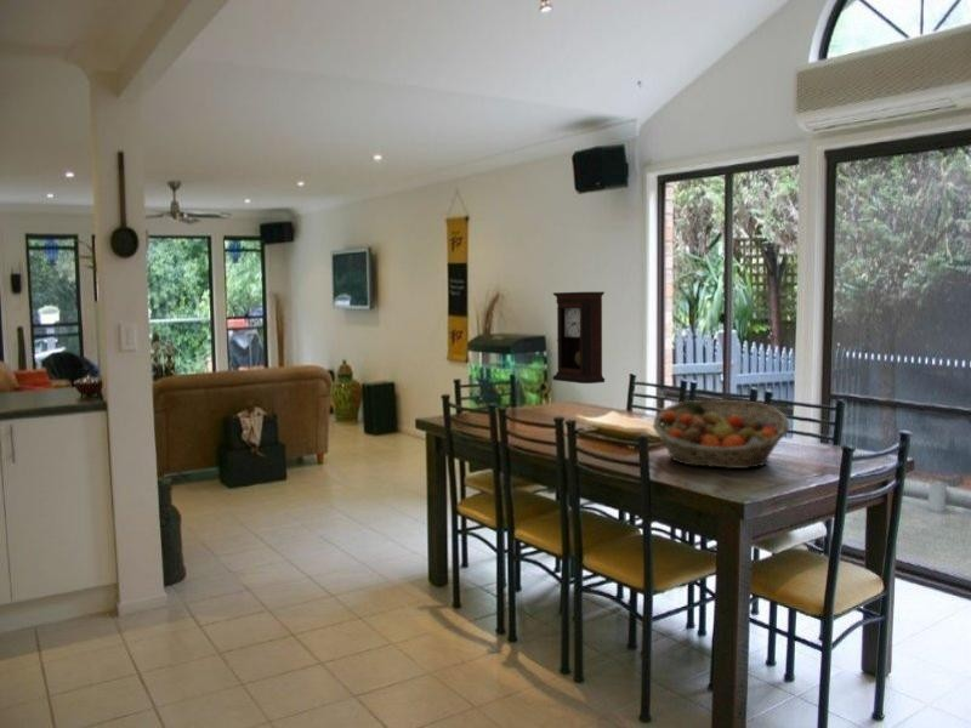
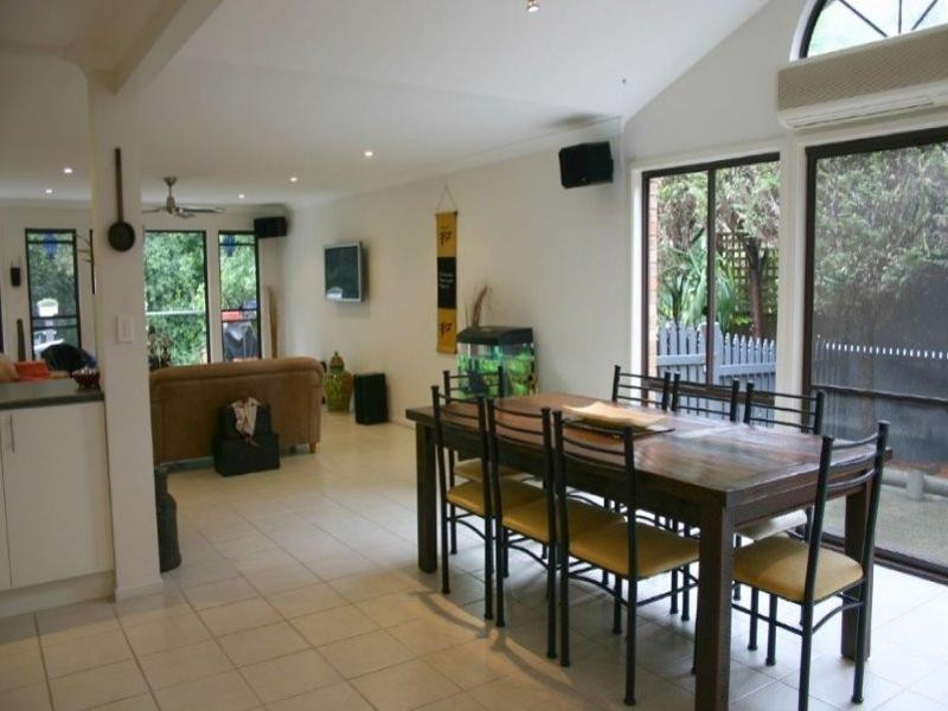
- pendulum clock [551,291,606,385]
- fruit basket [652,399,791,470]
